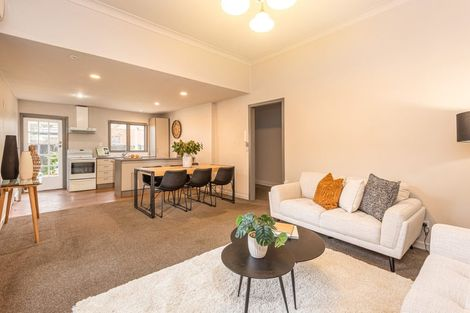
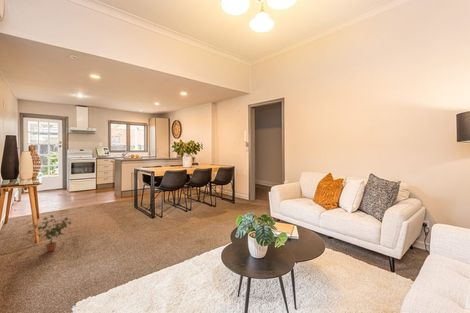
+ potted plant [26,214,73,253]
